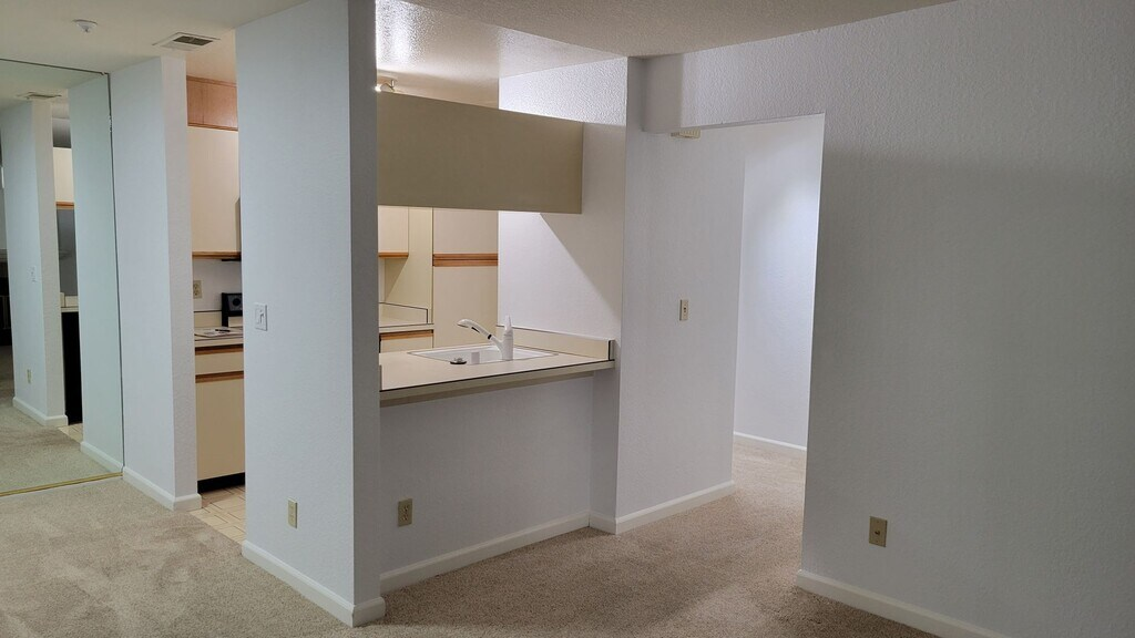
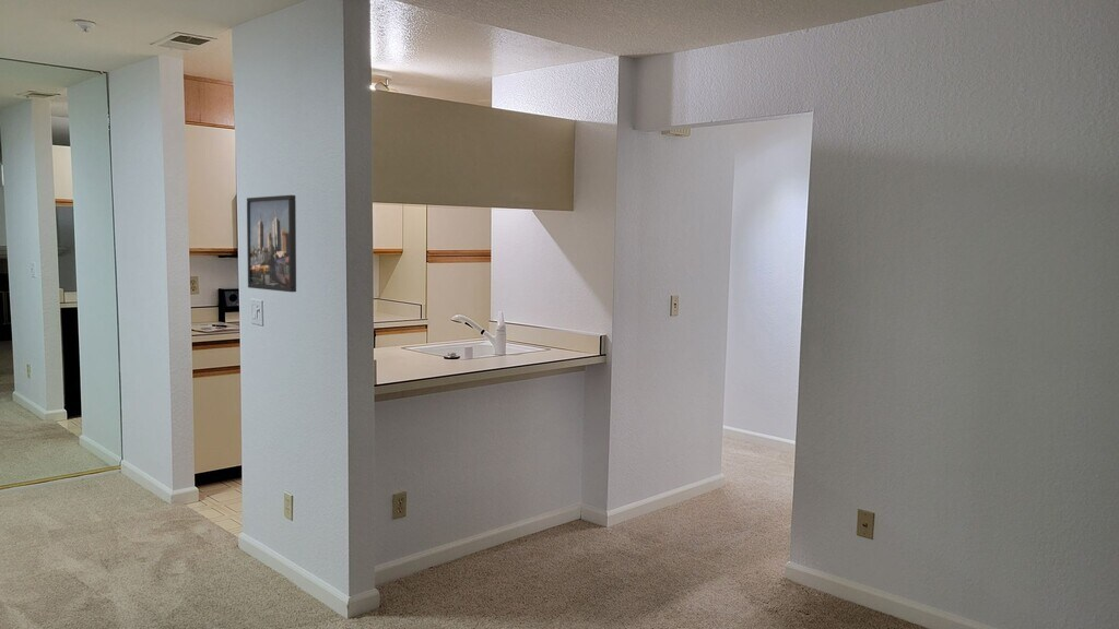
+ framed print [246,194,297,293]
